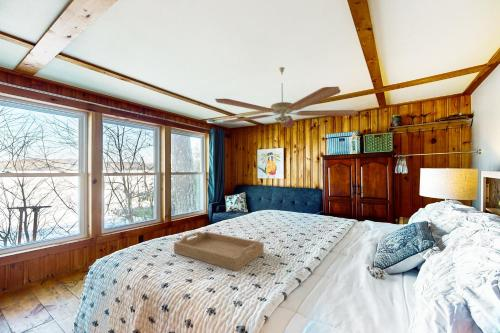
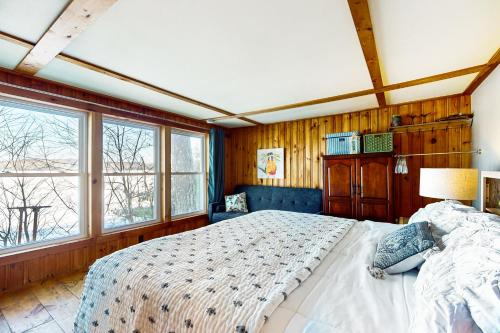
- ceiling fan [214,66,358,128]
- serving tray [173,231,265,272]
